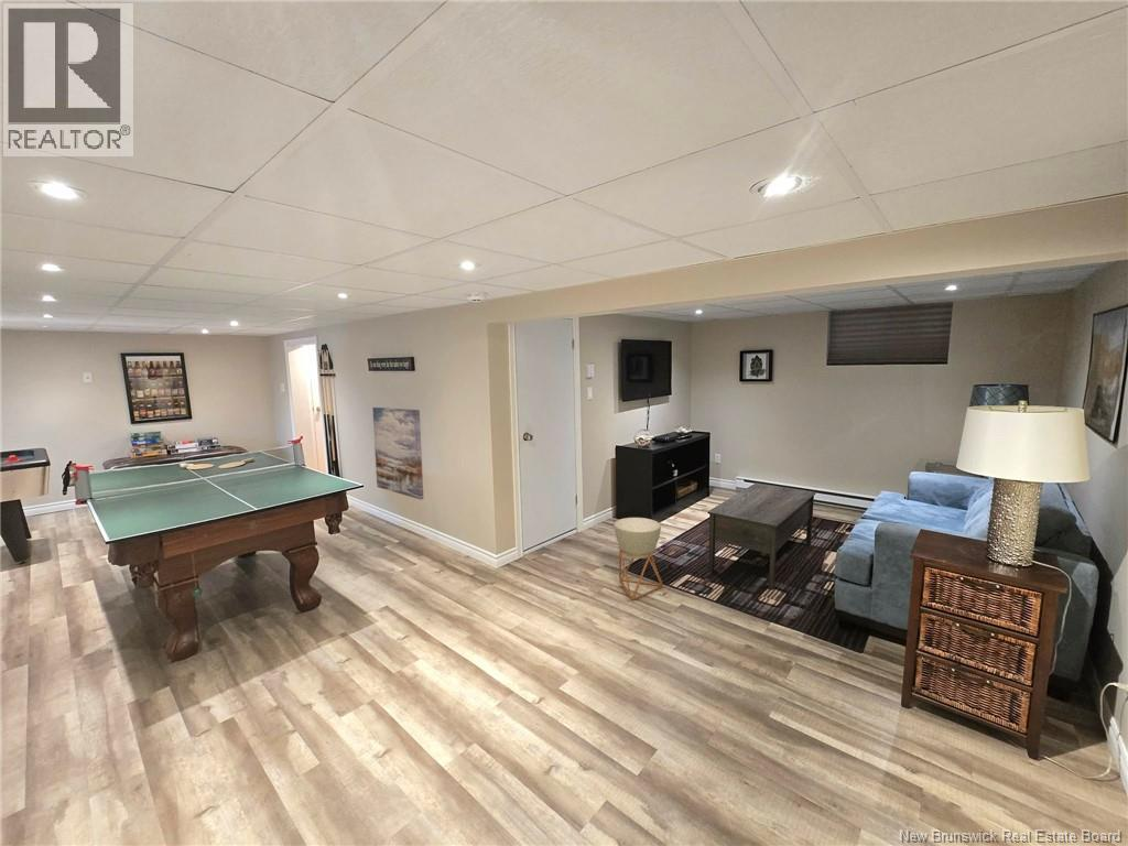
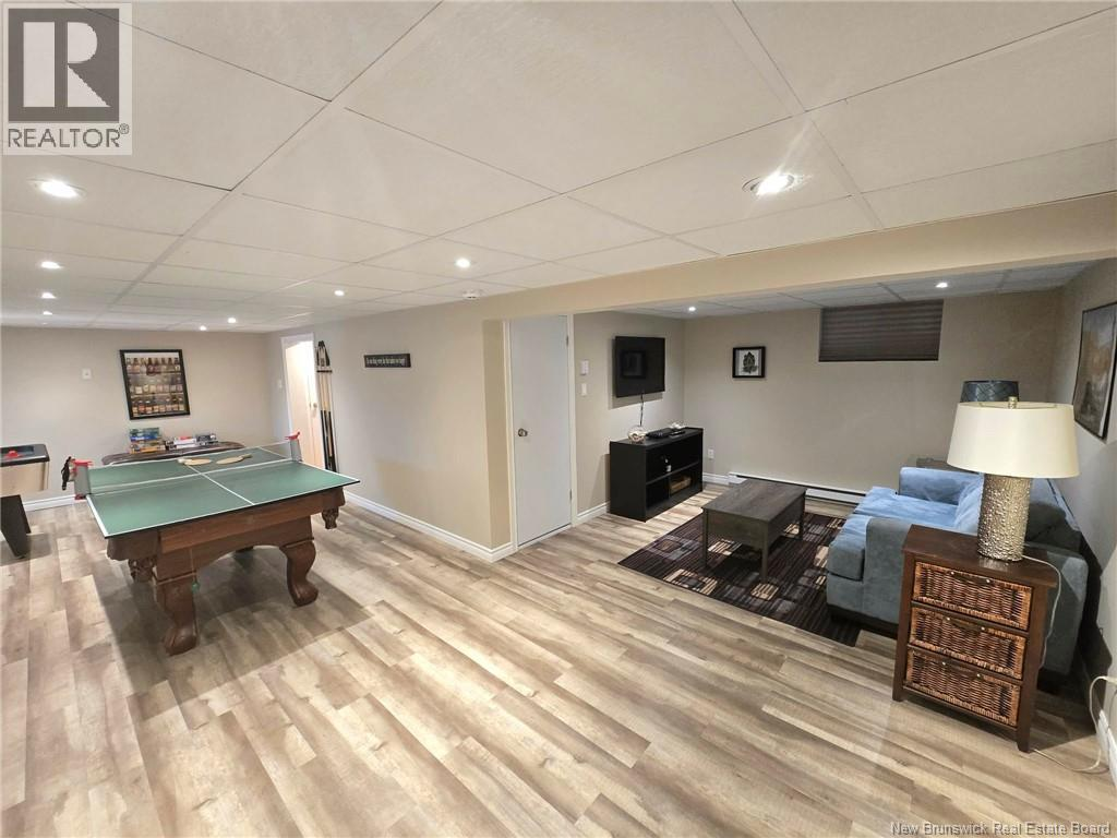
- planter [612,517,664,601]
- wall art [371,406,424,500]
